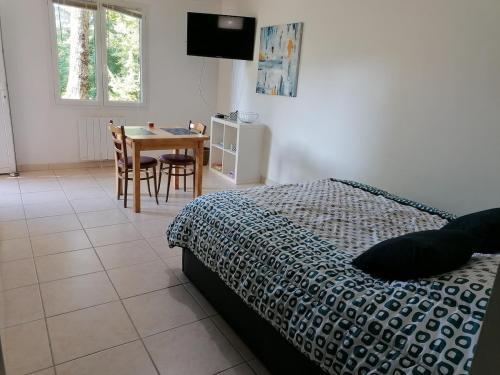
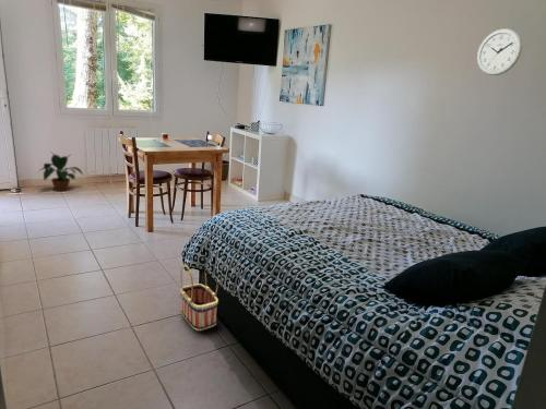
+ wall clock [476,28,523,76]
+ basket [179,264,219,332]
+ potted plant [36,152,84,192]
